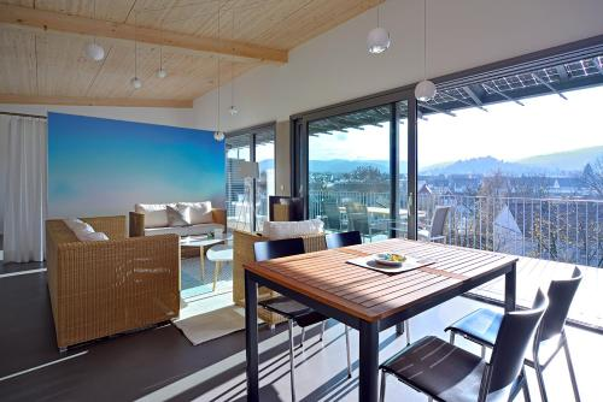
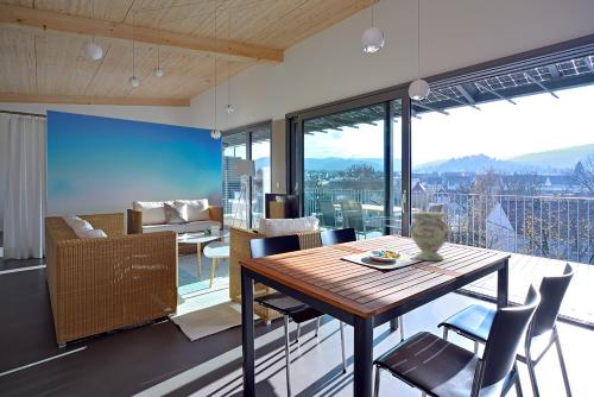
+ decorative vase [409,210,451,261]
